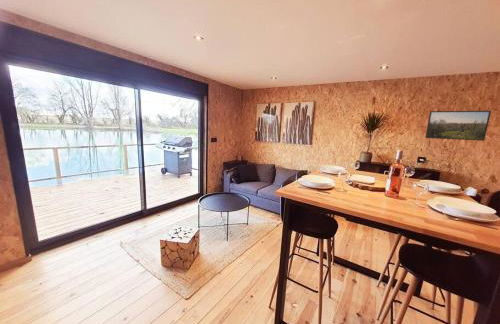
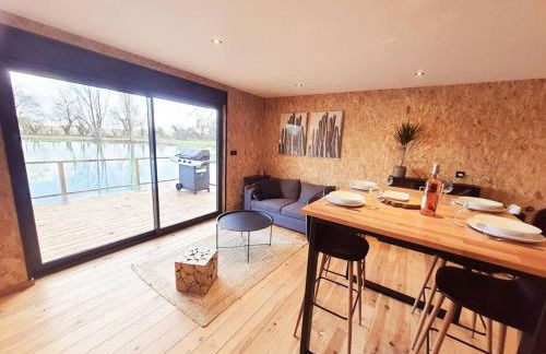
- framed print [424,110,492,142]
